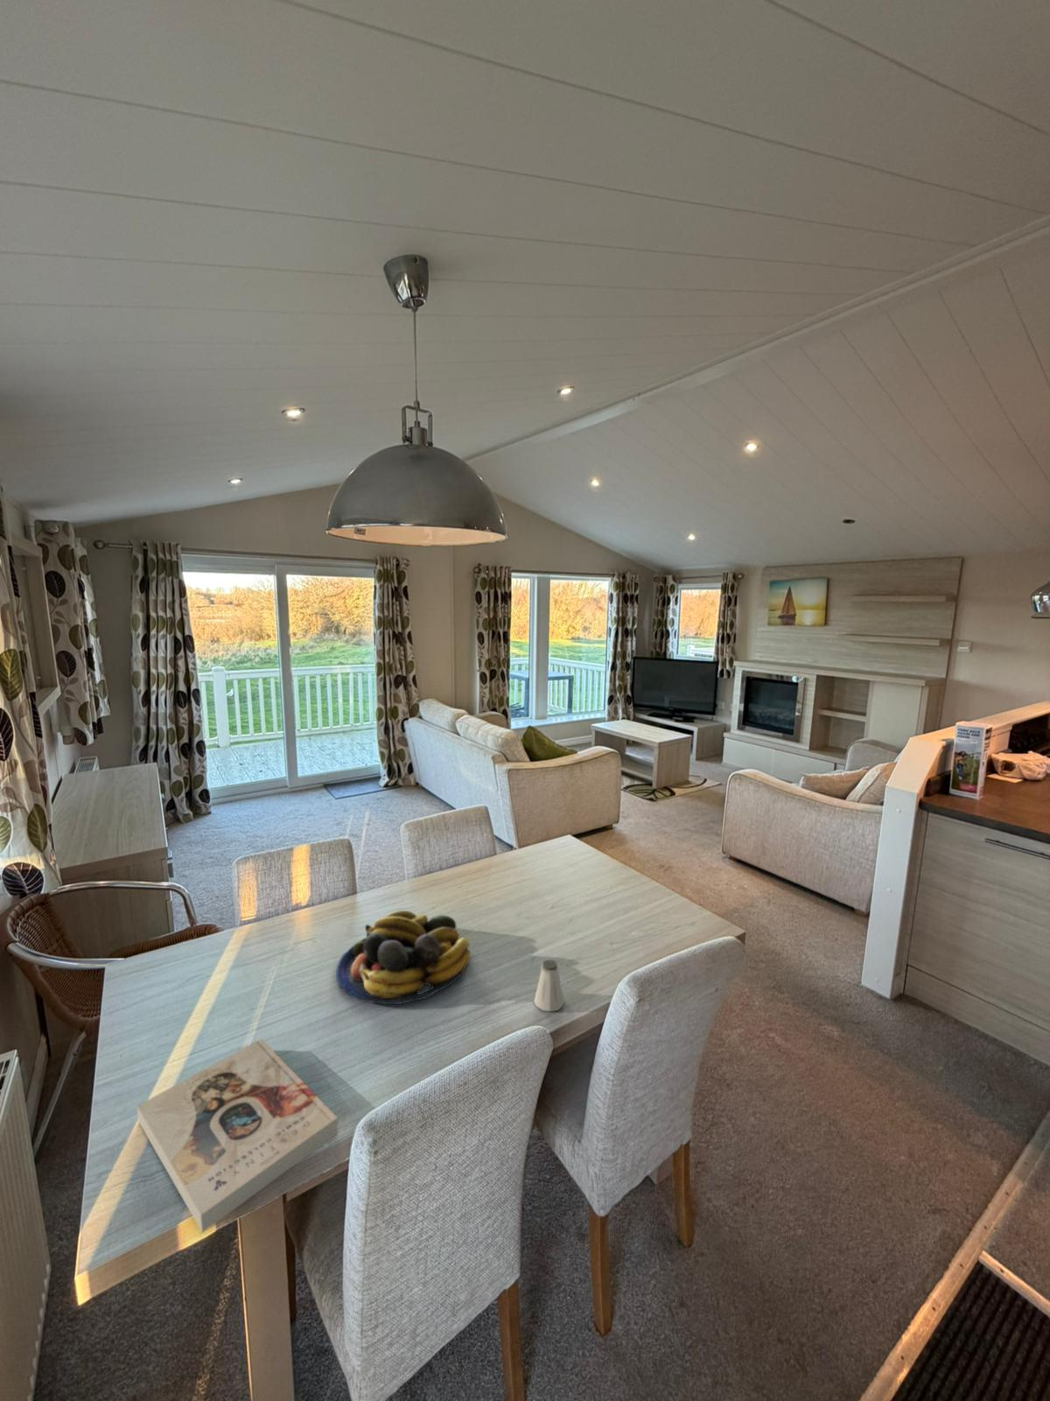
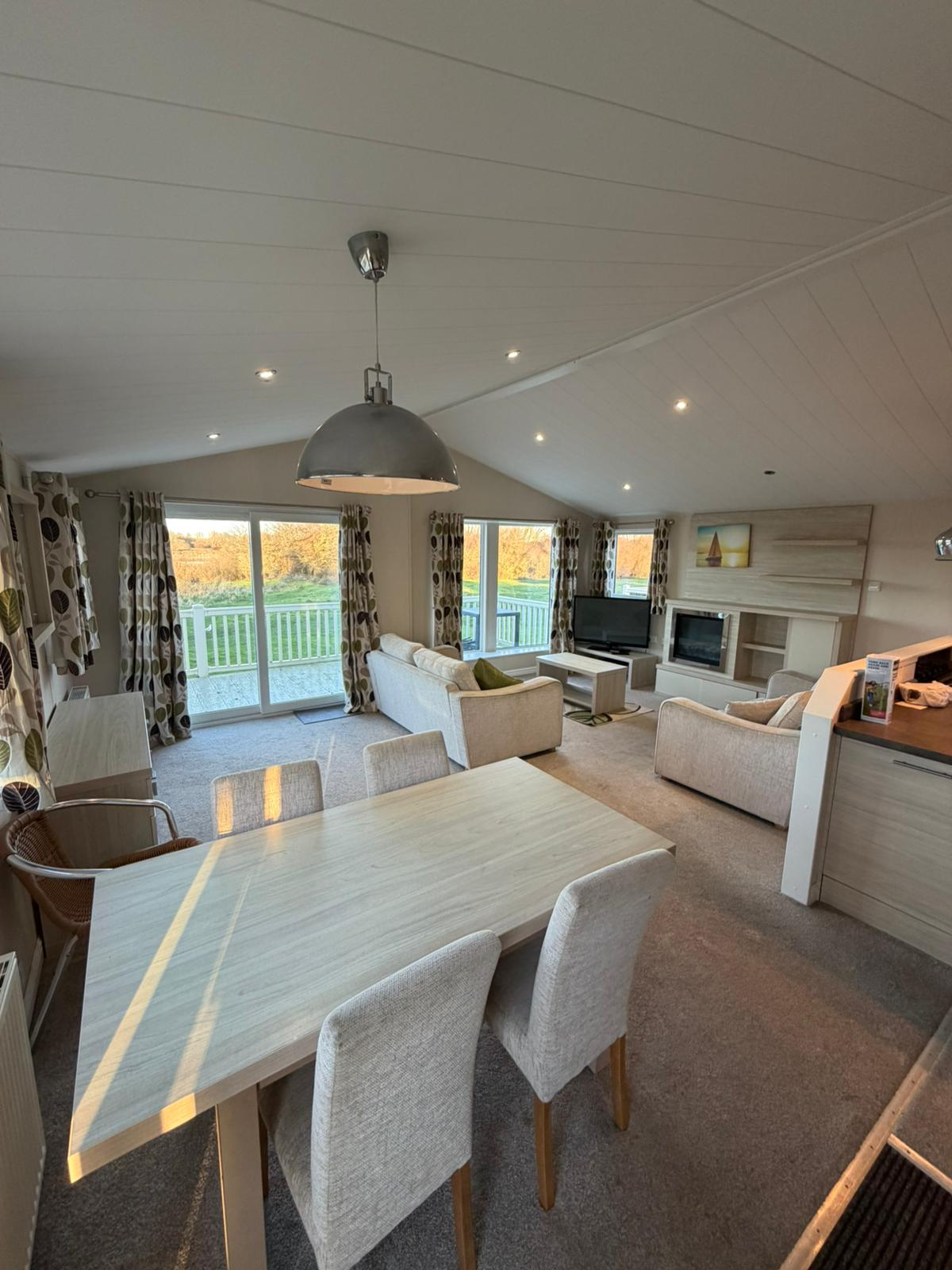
- fruit bowl [335,910,472,1005]
- book [137,1038,339,1233]
- saltshaker [533,959,565,1013]
